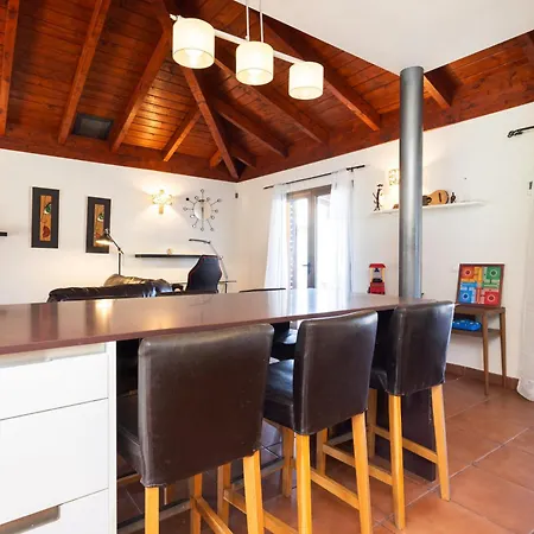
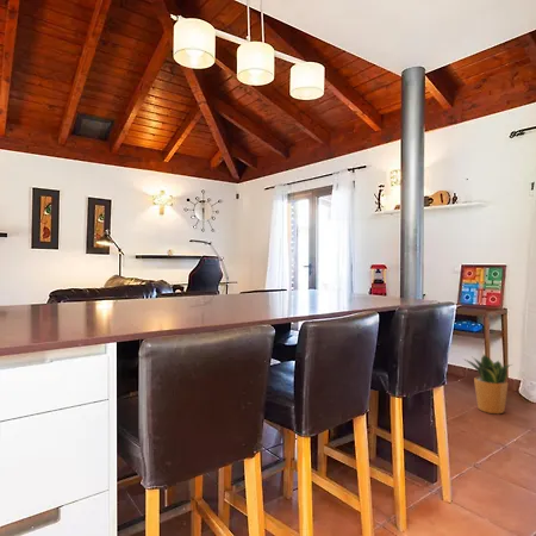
+ potted plant [462,353,512,415]
